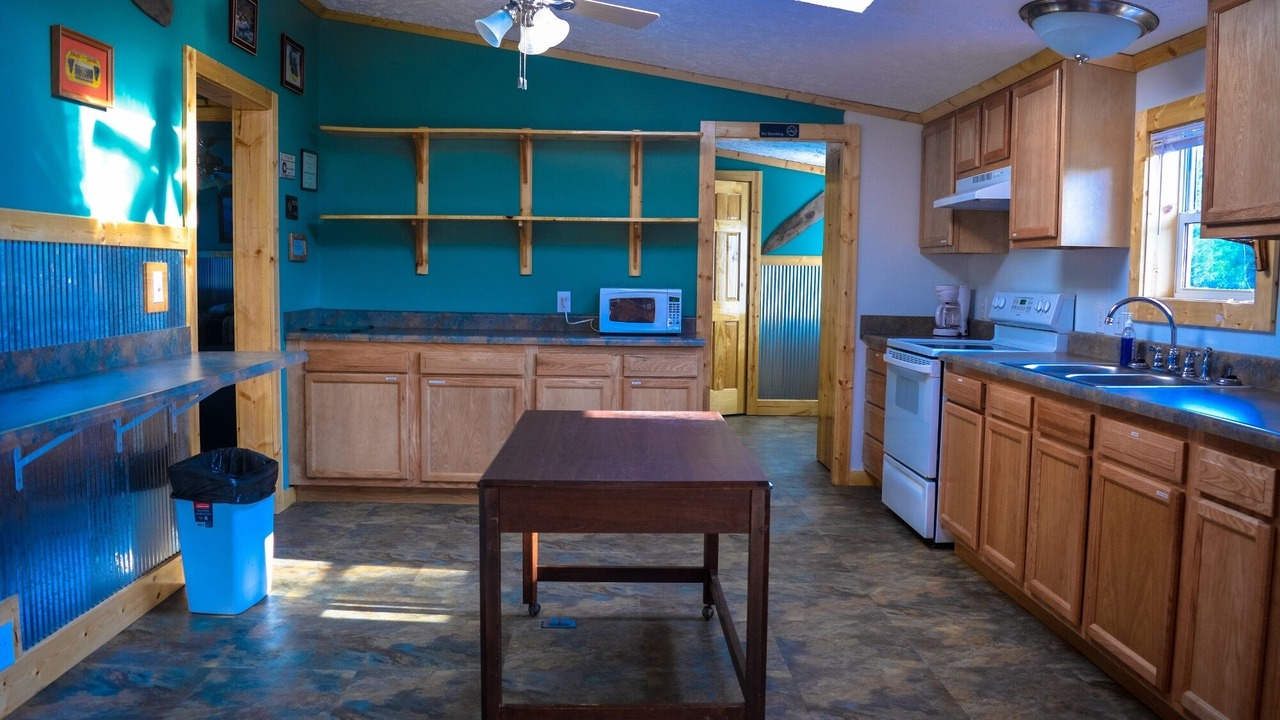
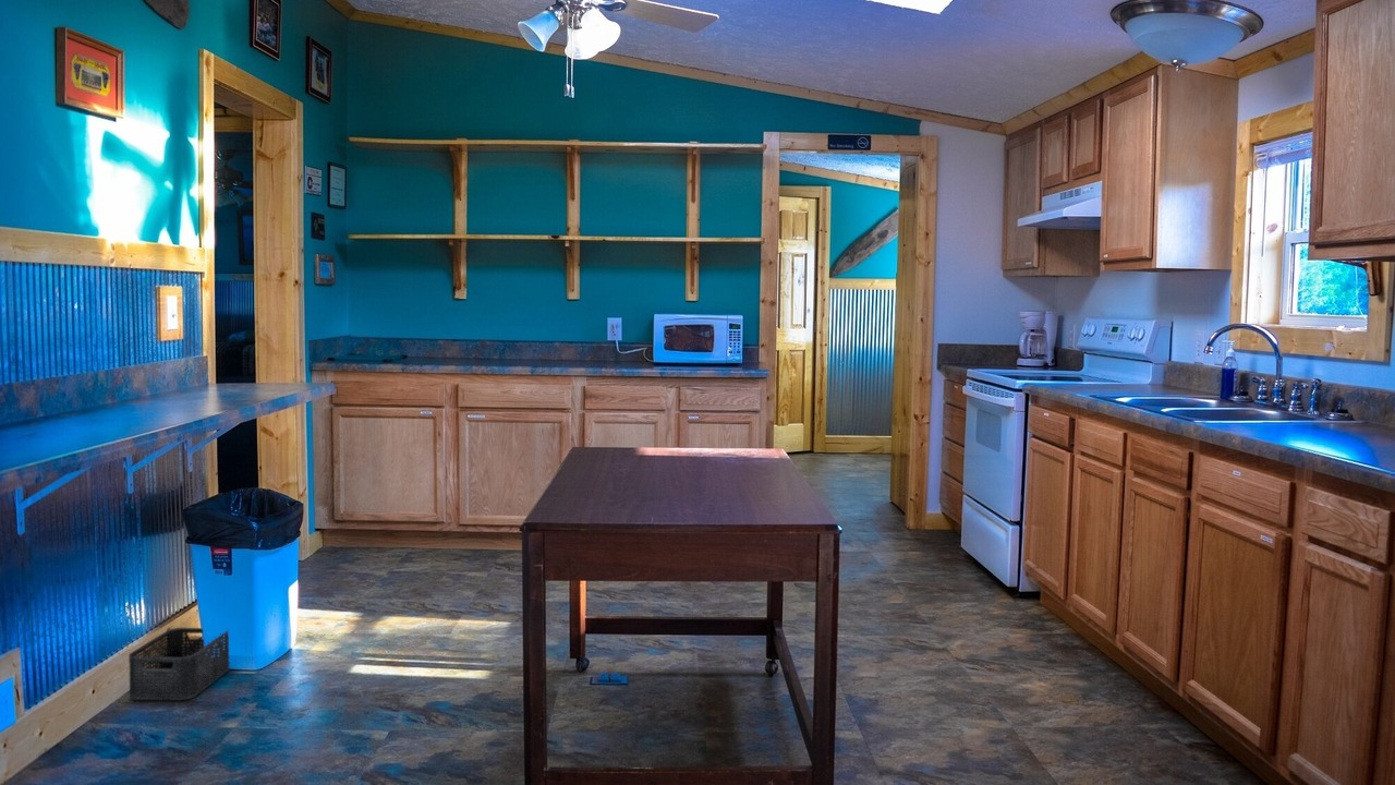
+ storage bin [128,627,231,701]
